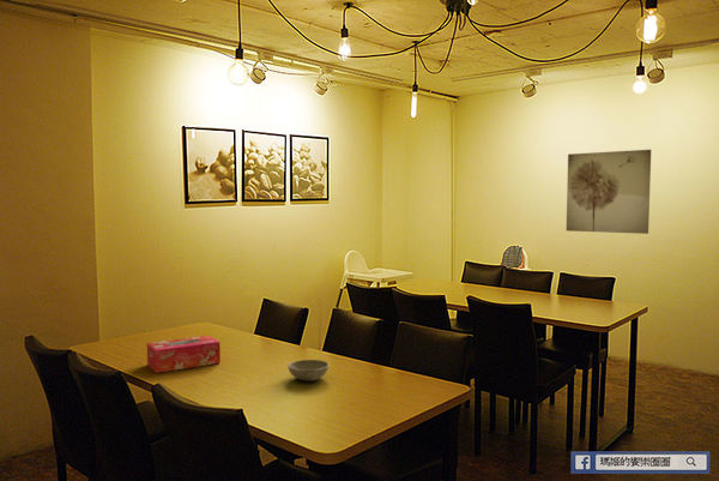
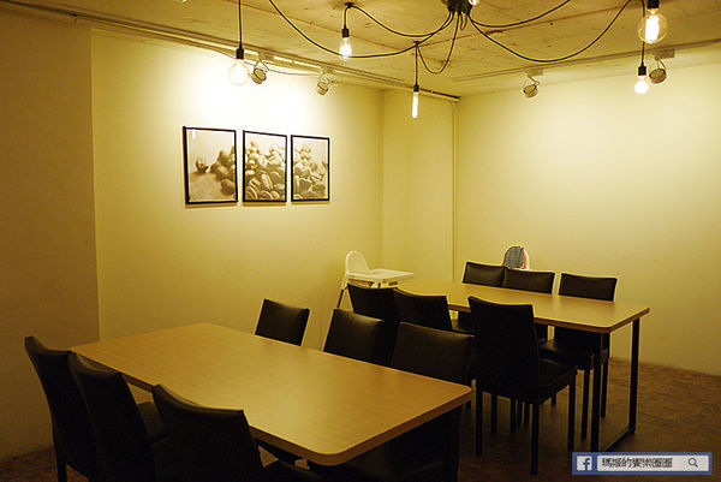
- soup bowl [286,359,330,383]
- tissue box [146,335,222,374]
- wall art [566,149,652,235]
